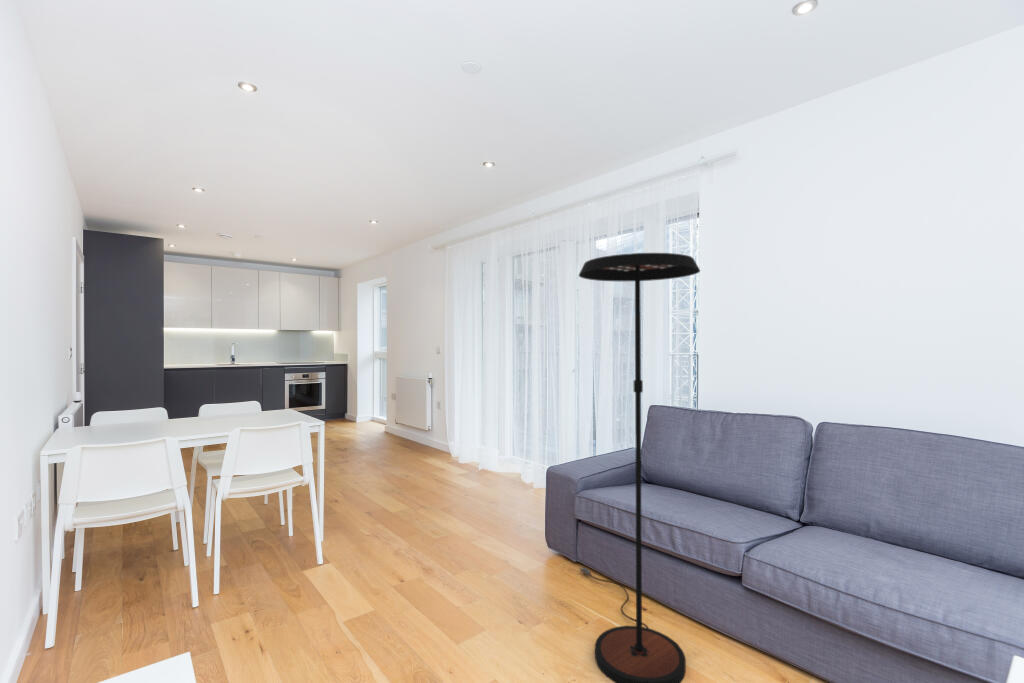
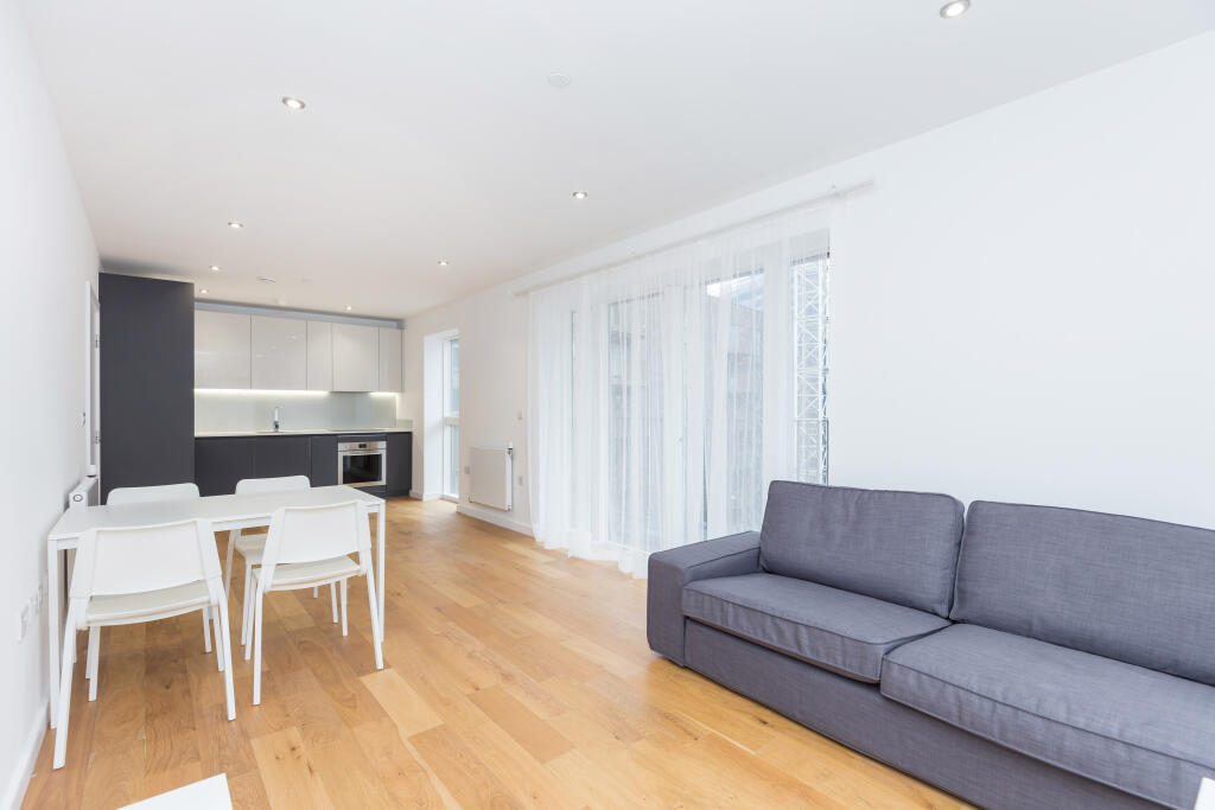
- floor lamp [578,252,701,683]
